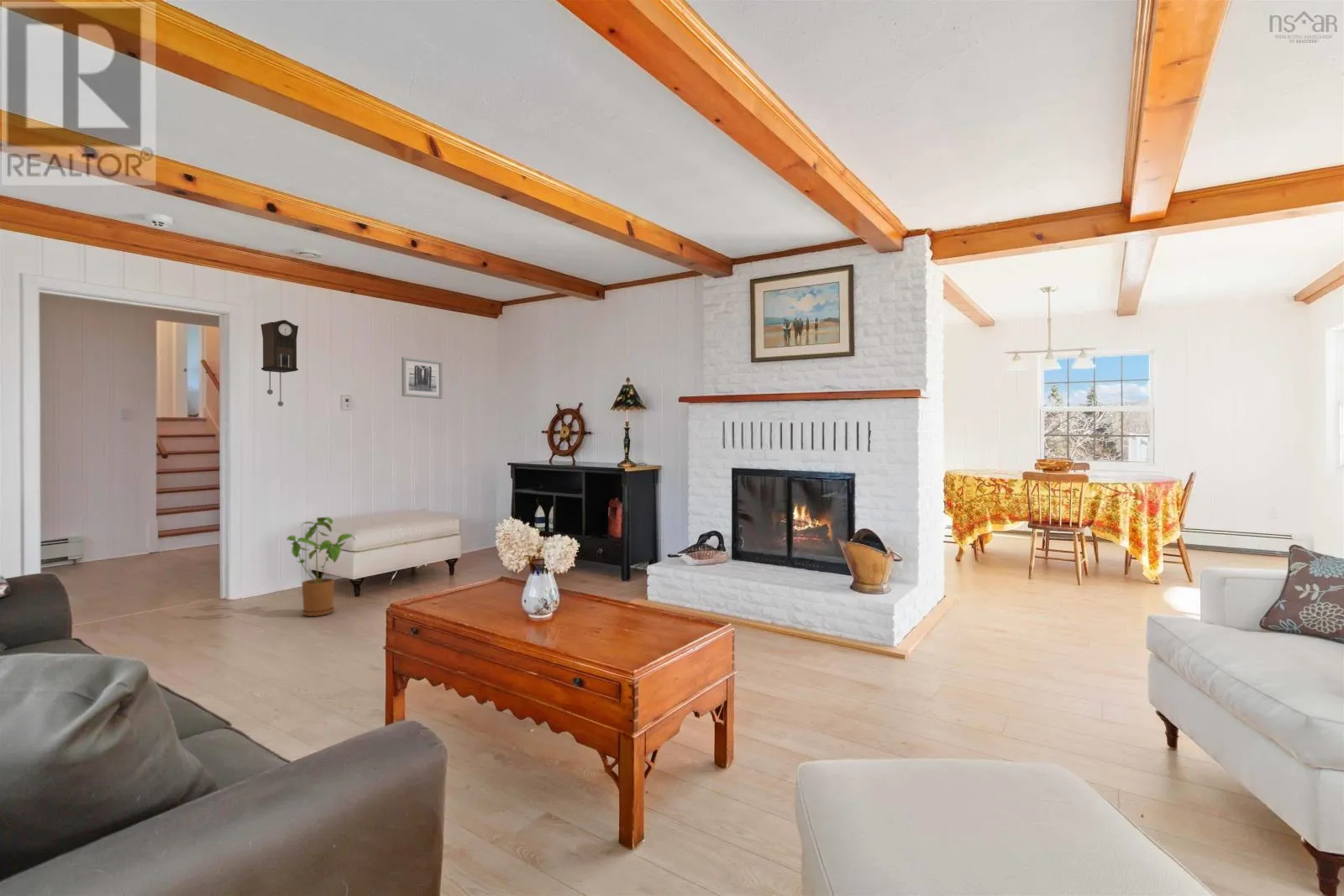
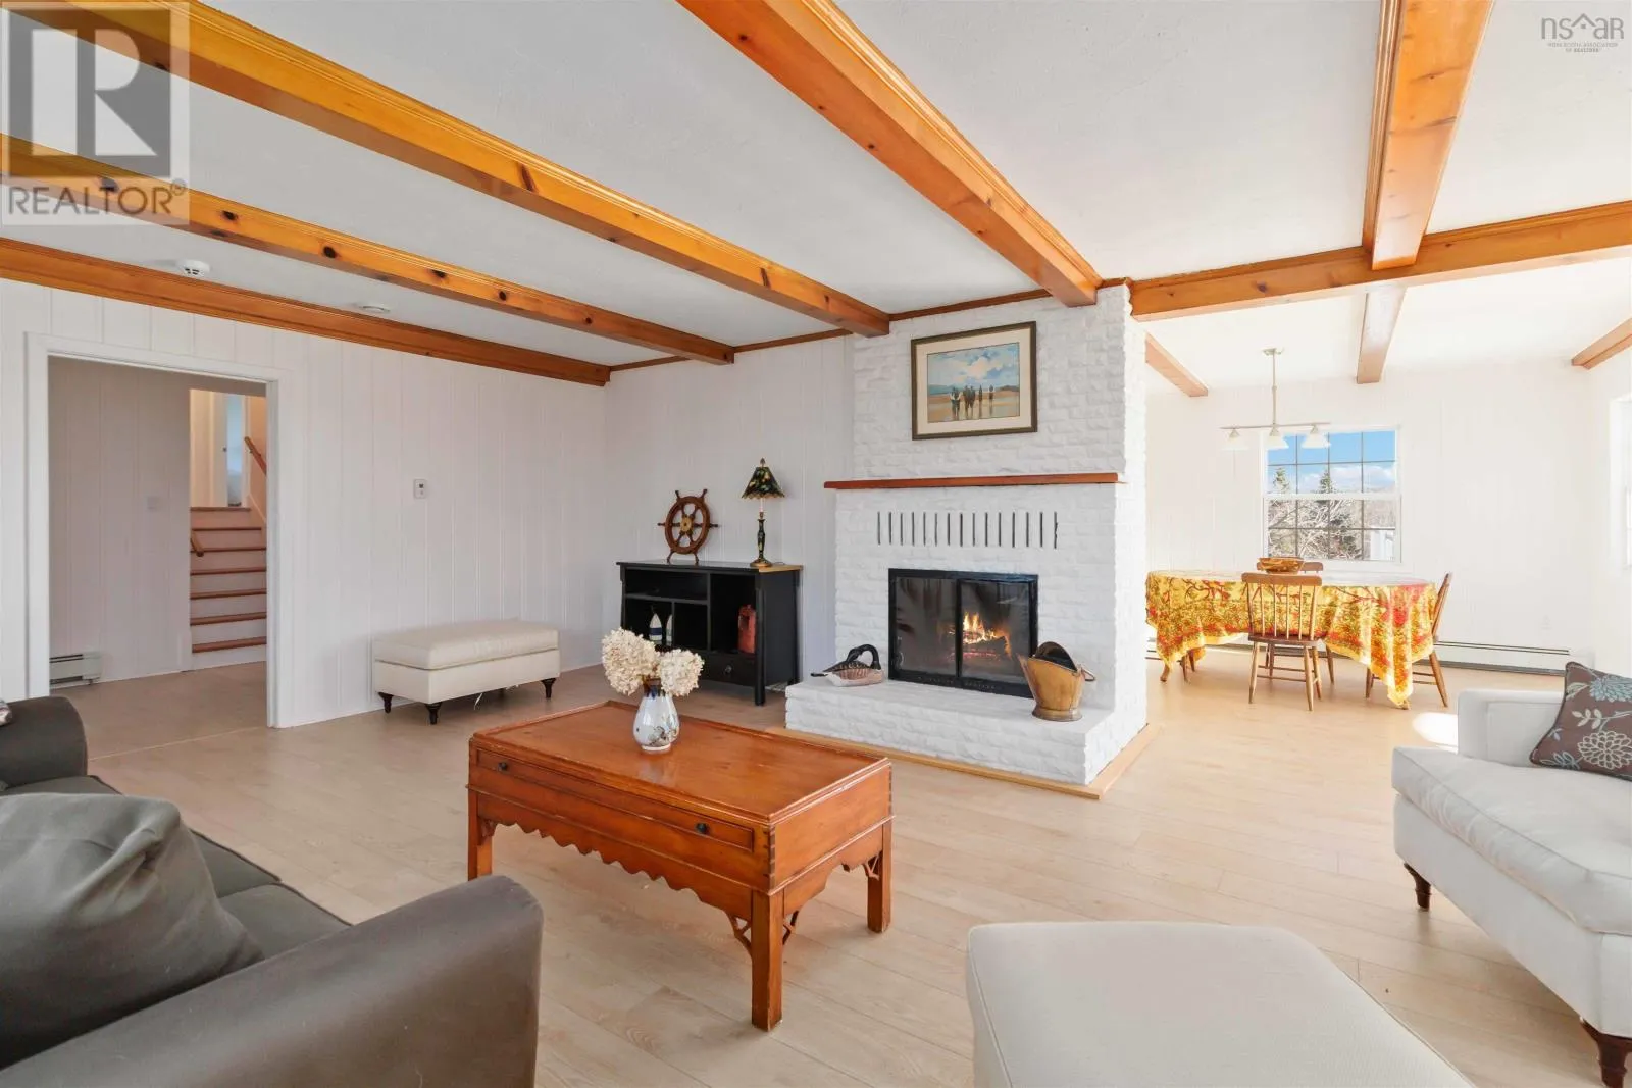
- wall art [401,356,444,400]
- house plant [286,516,357,617]
- pendulum clock [260,319,299,407]
